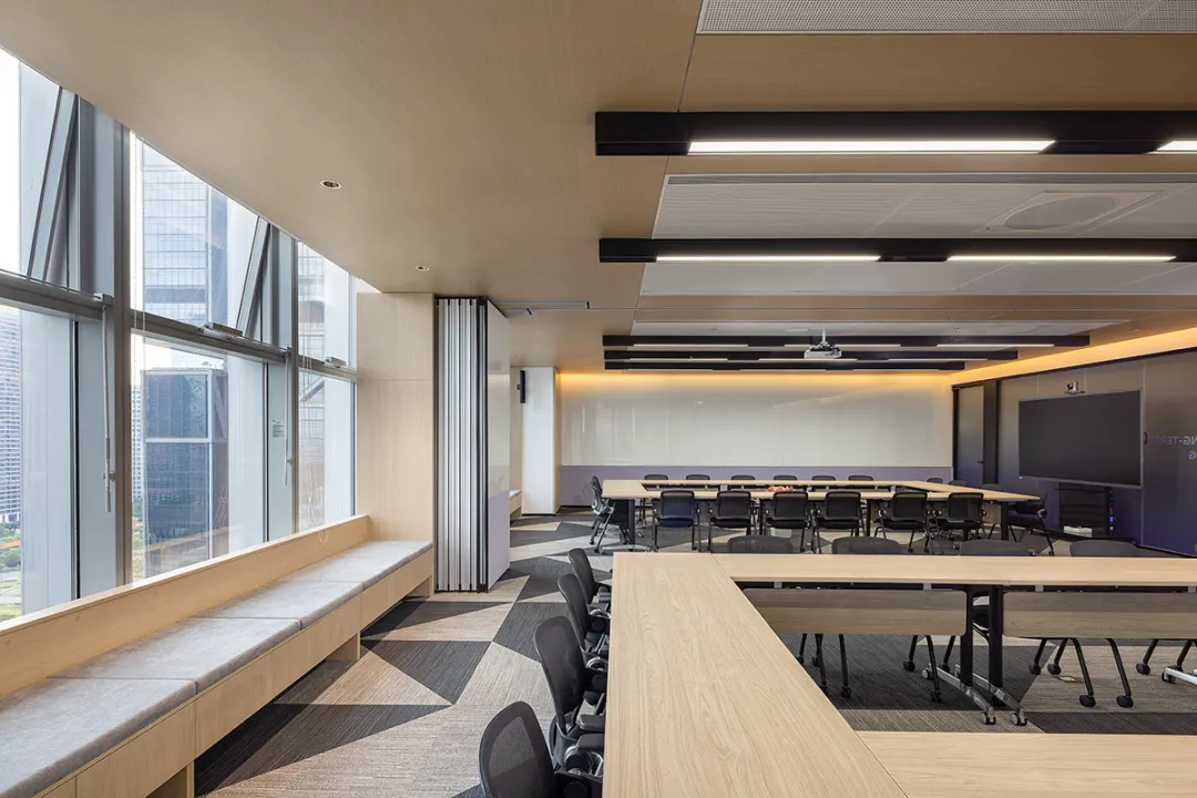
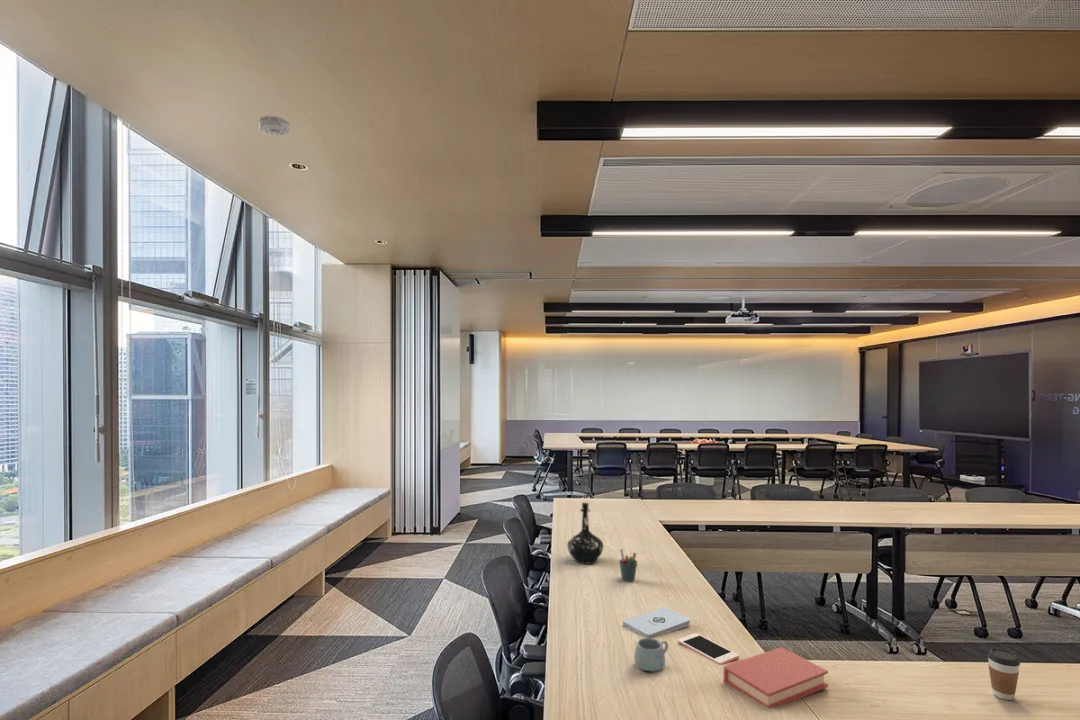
+ pen holder [618,548,638,583]
+ cell phone [677,632,740,666]
+ bottle [567,502,604,565]
+ coffee cup [987,647,1021,701]
+ mug [633,637,669,673]
+ smoke detector [258,115,291,137]
+ book [723,646,829,709]
+ notepad [622,606,691,638]
